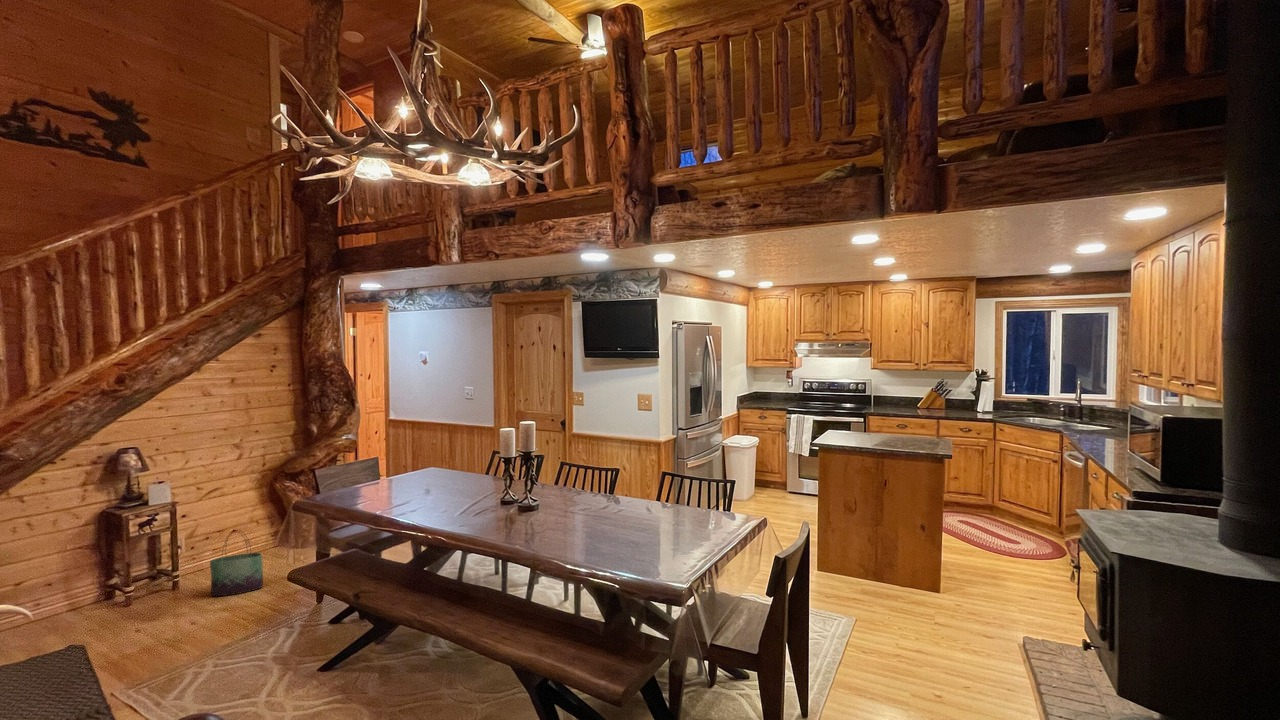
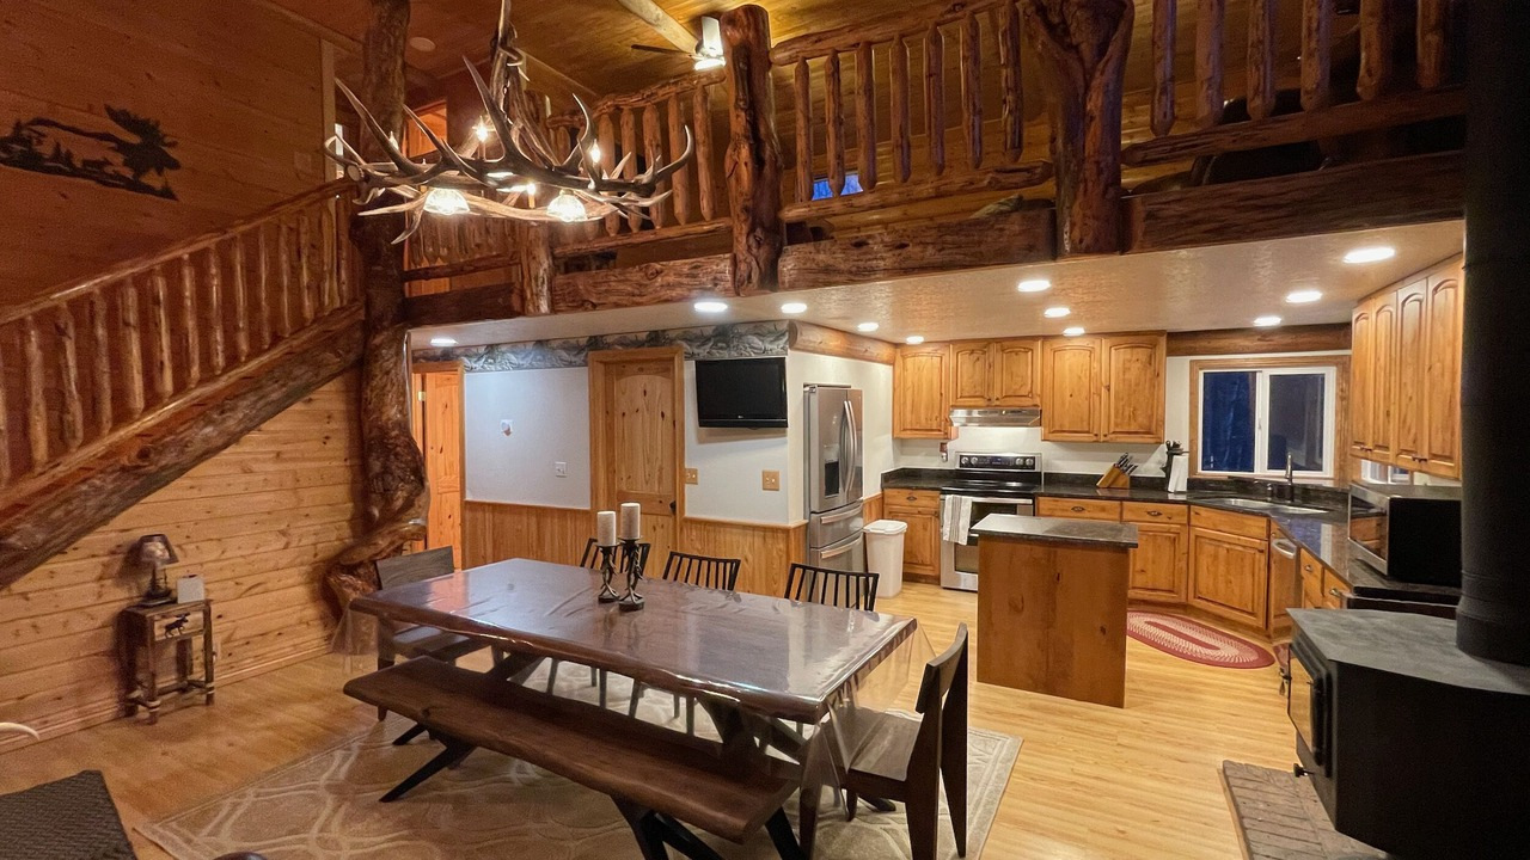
- basket [209,529,264,597]
